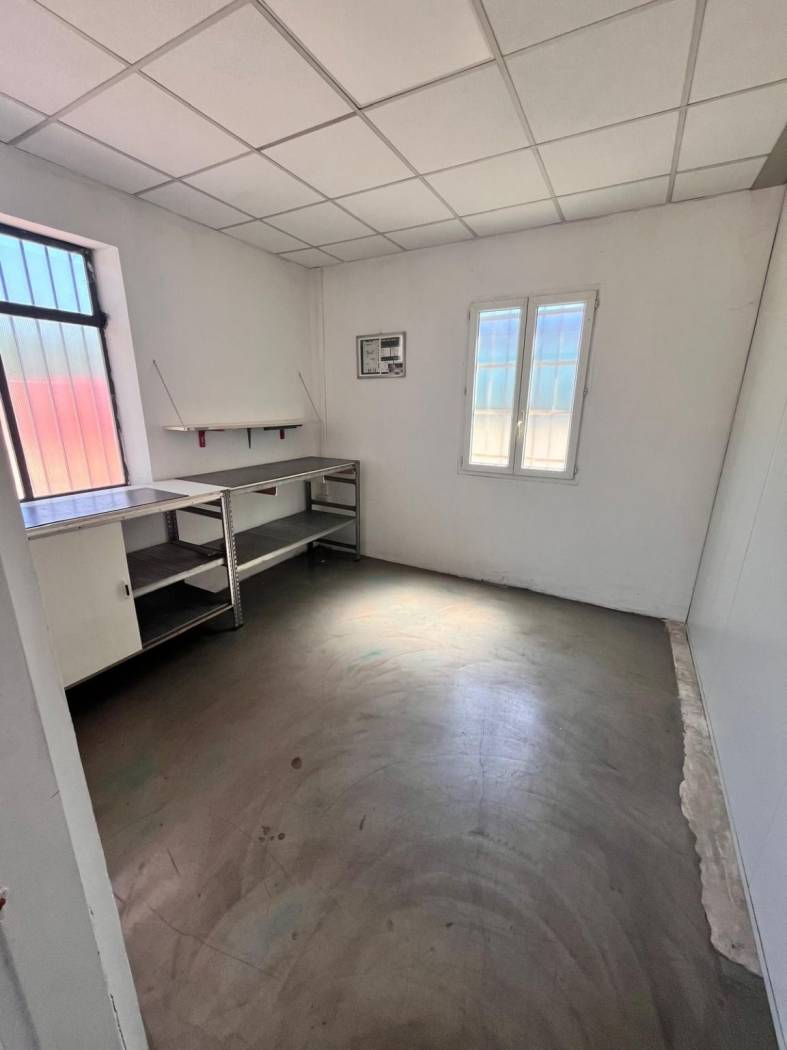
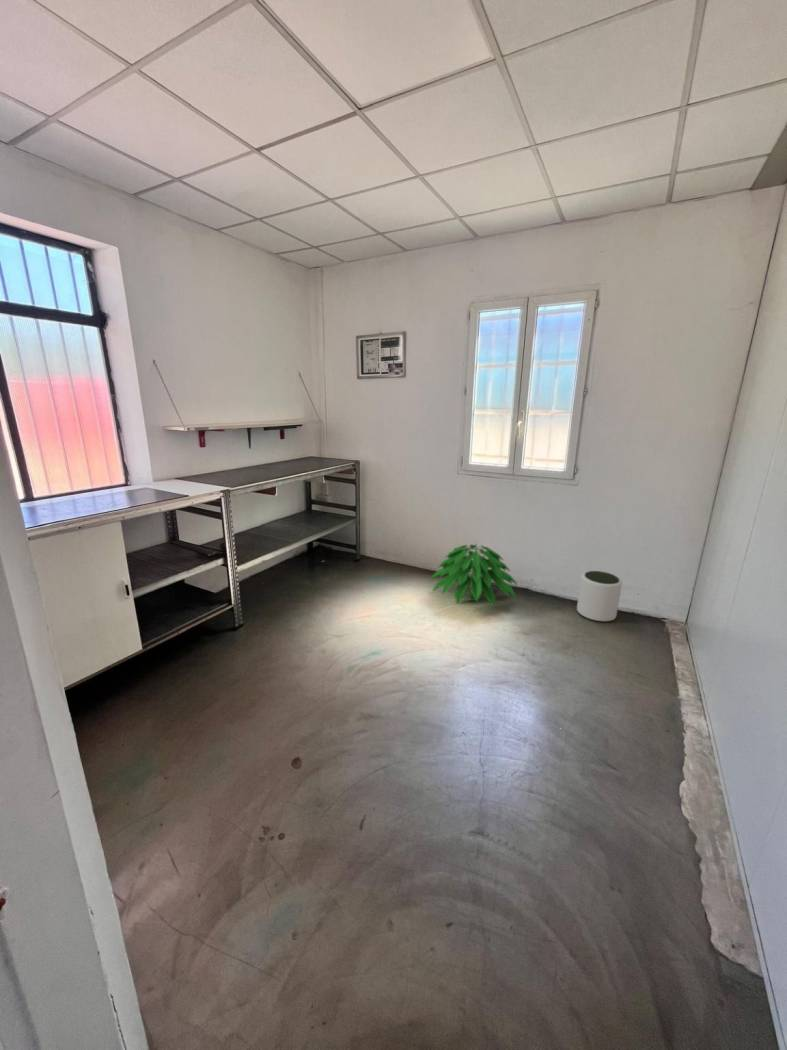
+ indoor plant [429,540,518,607]
+ plant pot [576,570,623,622]
